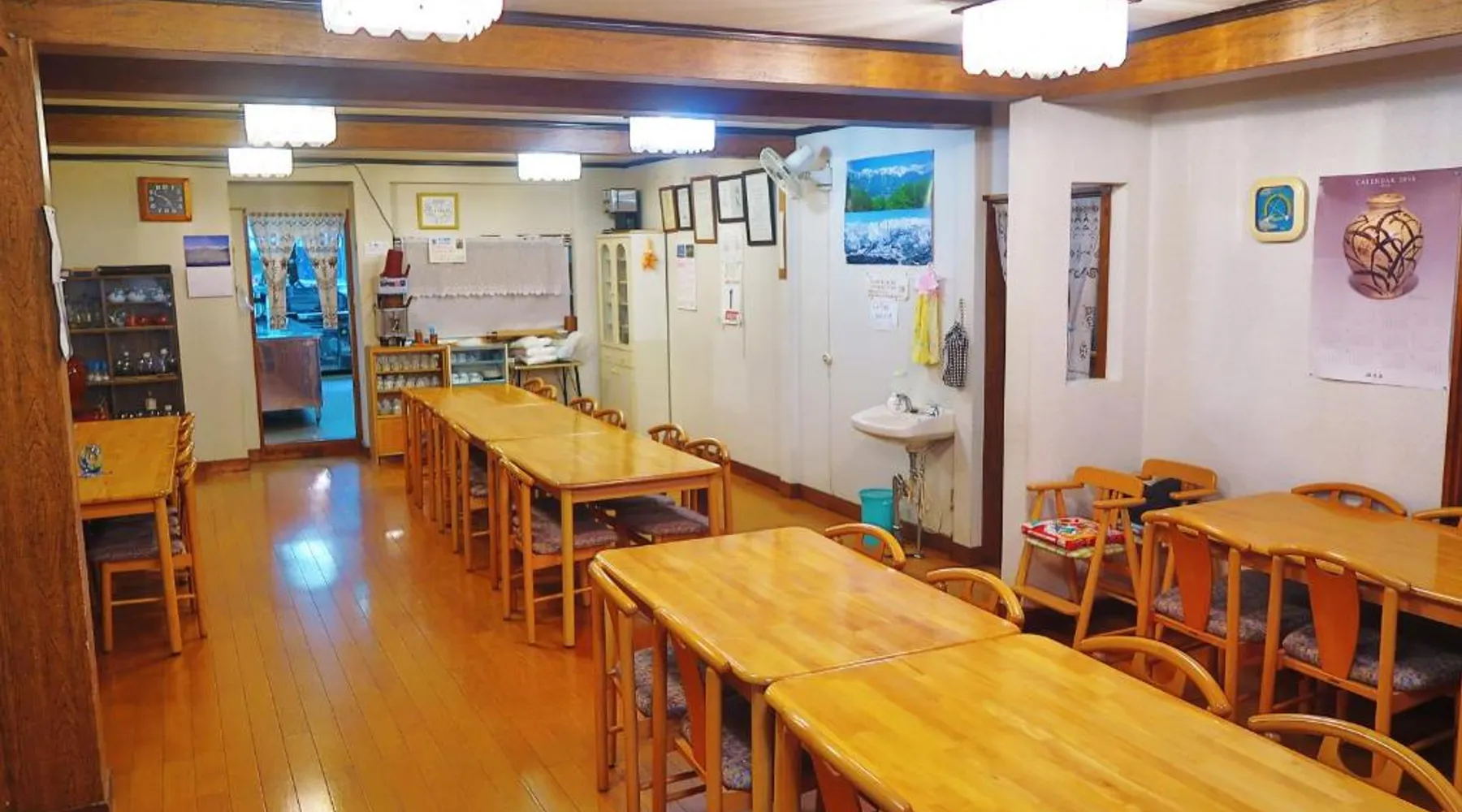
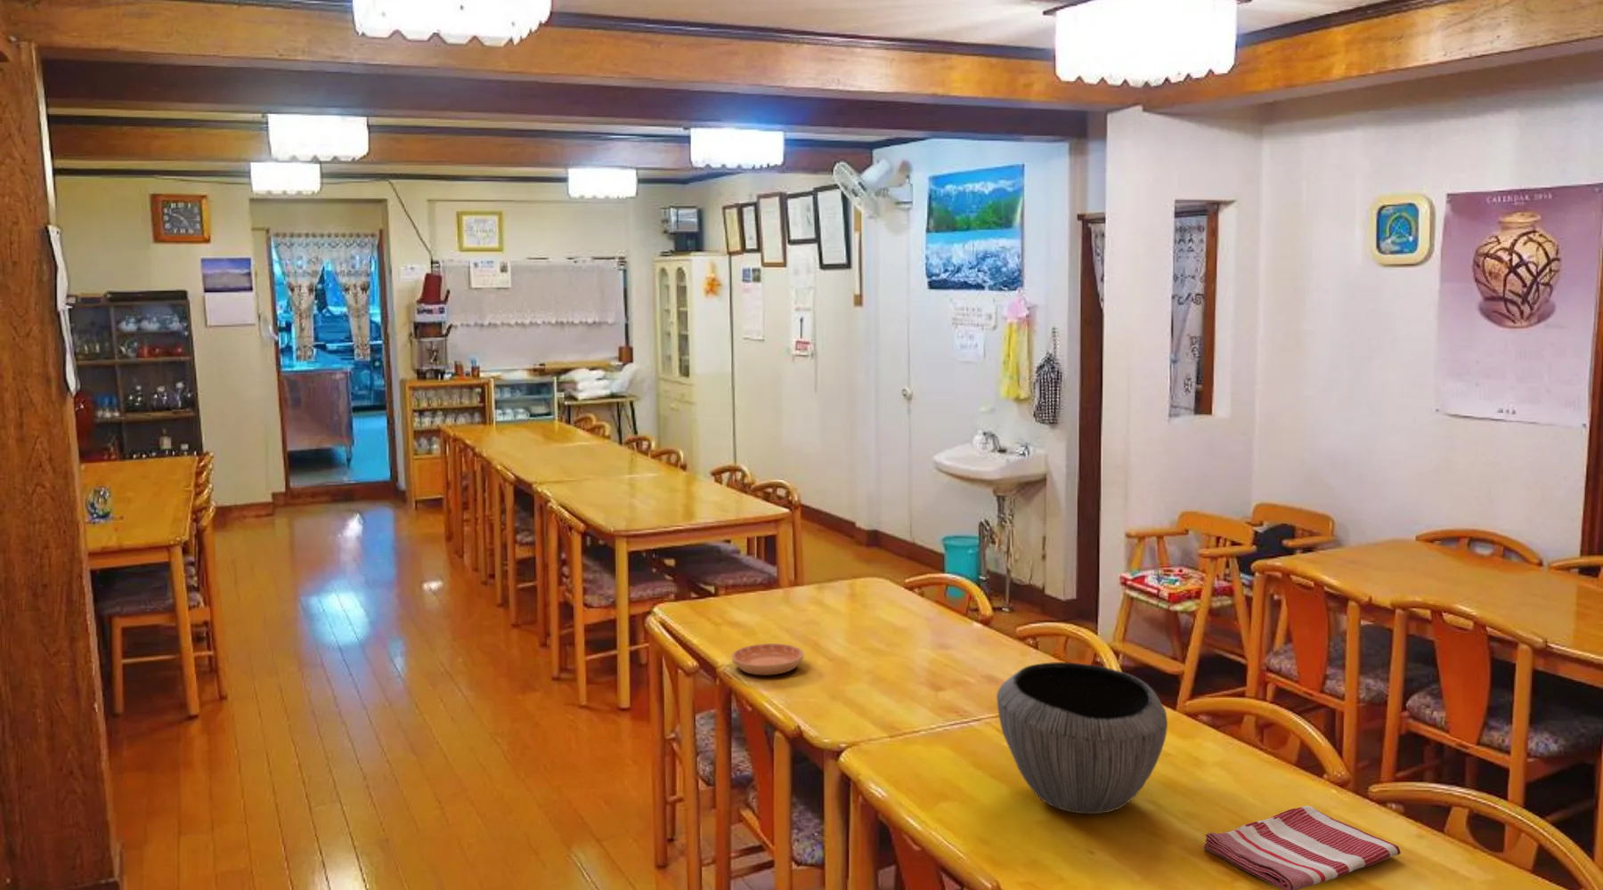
+ saucer [731,642,805,676]
+ bowl [996,661,1169,815]
+ dish towel [1203,806,1401,890]
